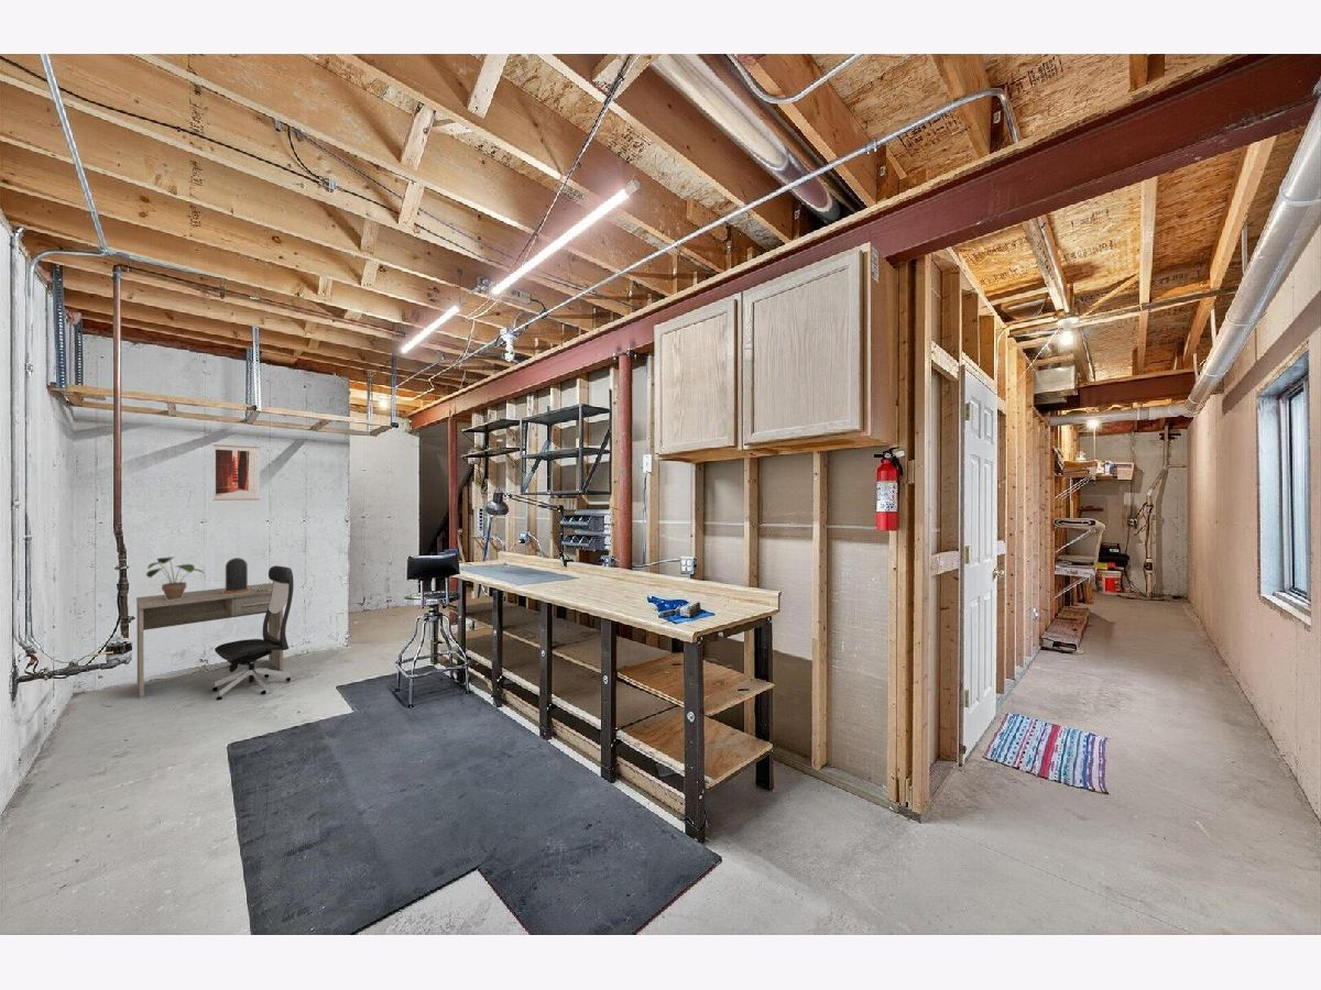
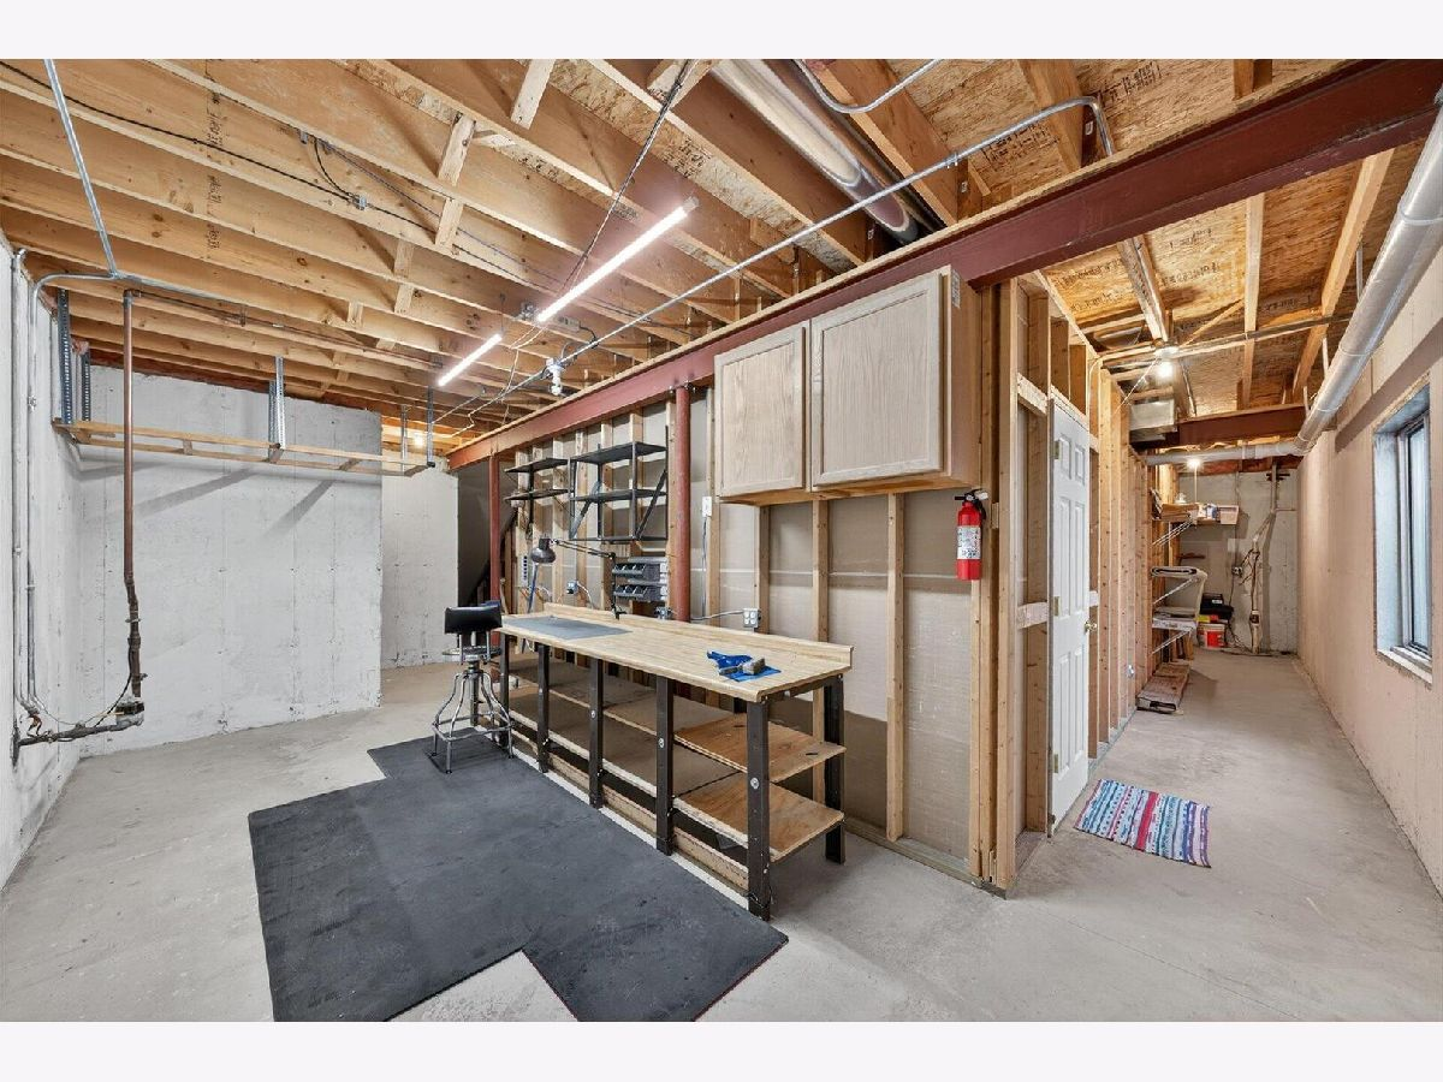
- table lamp [222,557,272,595]
- office chair [211,564,295,702]
- potted plant [145,556,206,601]
- wall art [212,443,261,502]
- desk [135,582,284,700]
